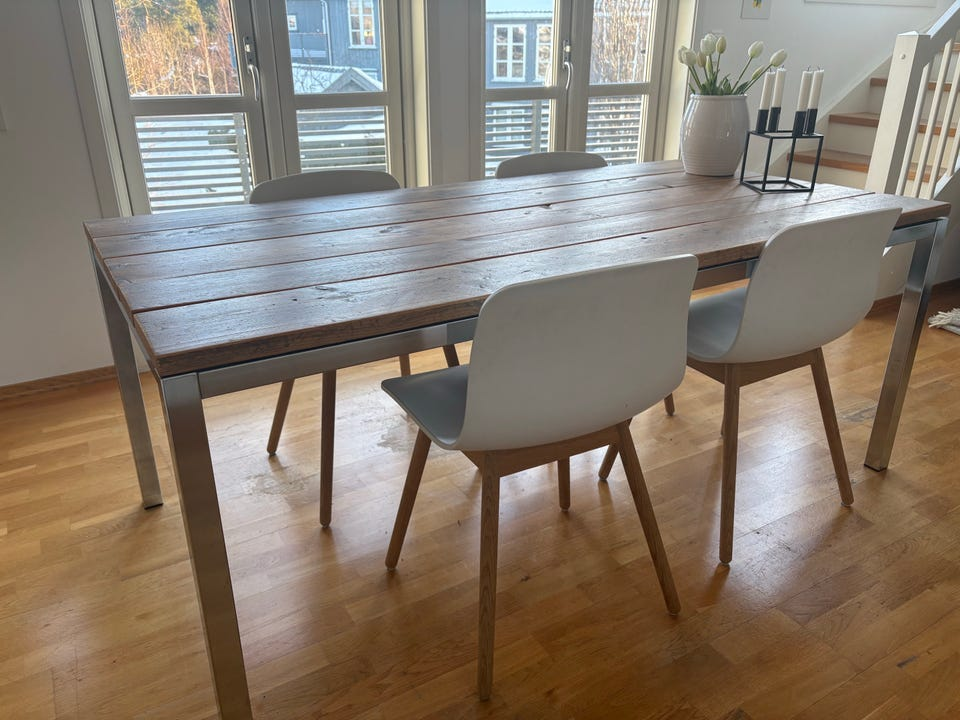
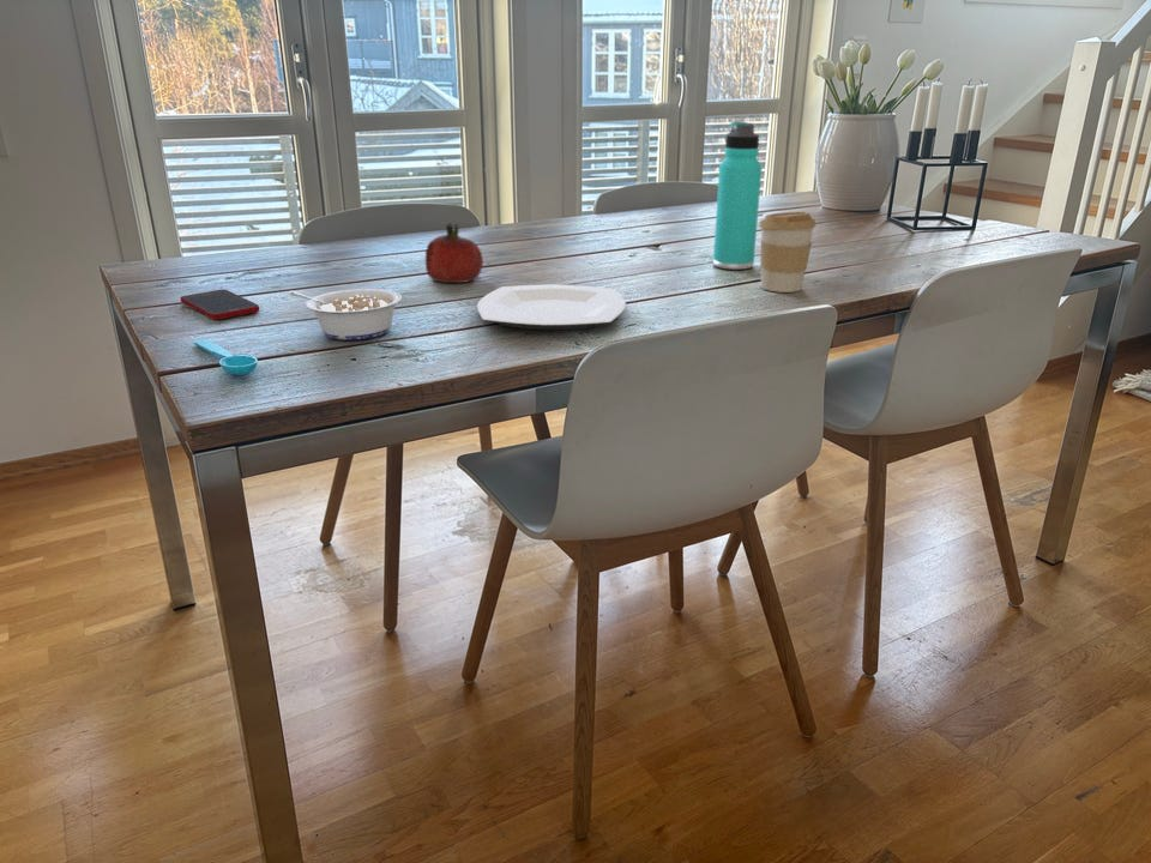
+ fruit [424,222,484,284]
+ spoon [193,338,259,376]
+ legume [289,288,403,342]
+ plate [476,284,627,331]
+ coffee cup [758,211,816,294]
+ cell phone [179,289,260,321]
+ thermos bottle [712,120,763,271]
